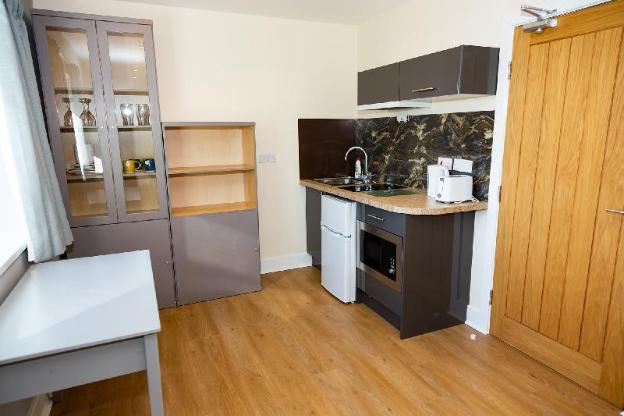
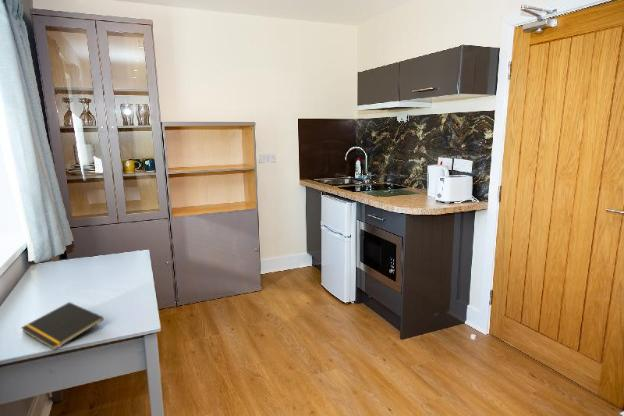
+ notepad [20,301,105,351]
